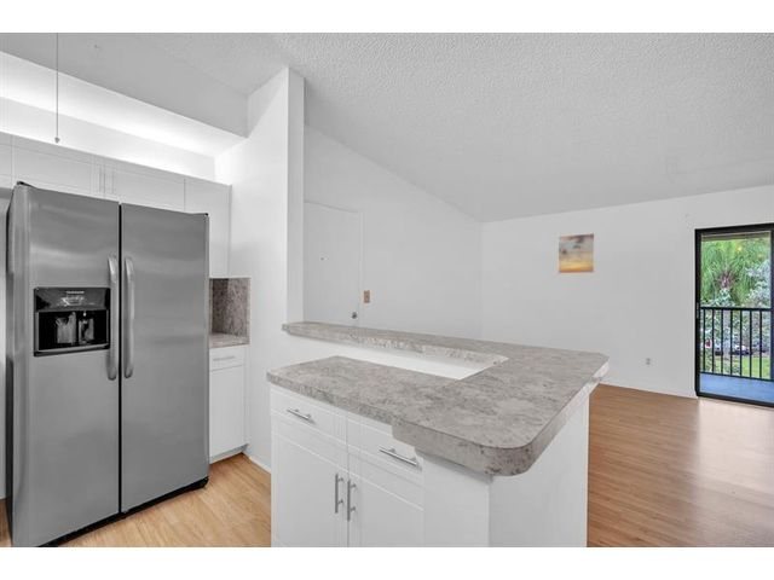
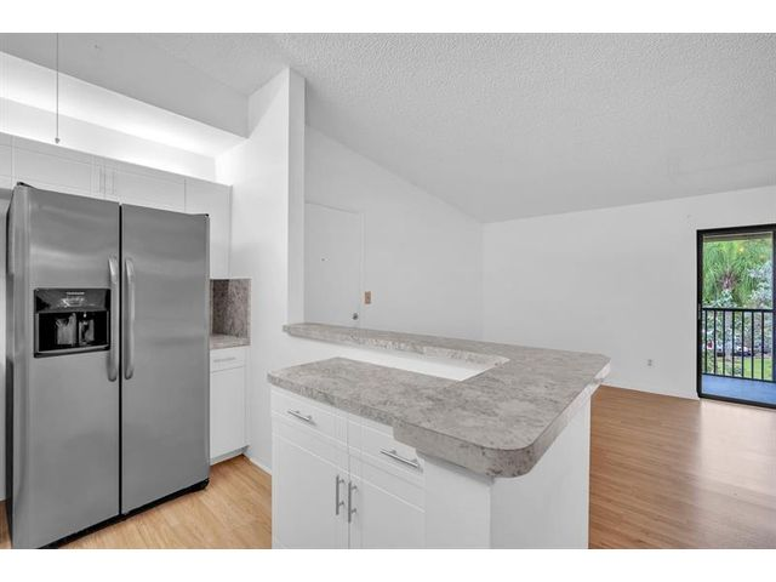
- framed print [556,232,596,274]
